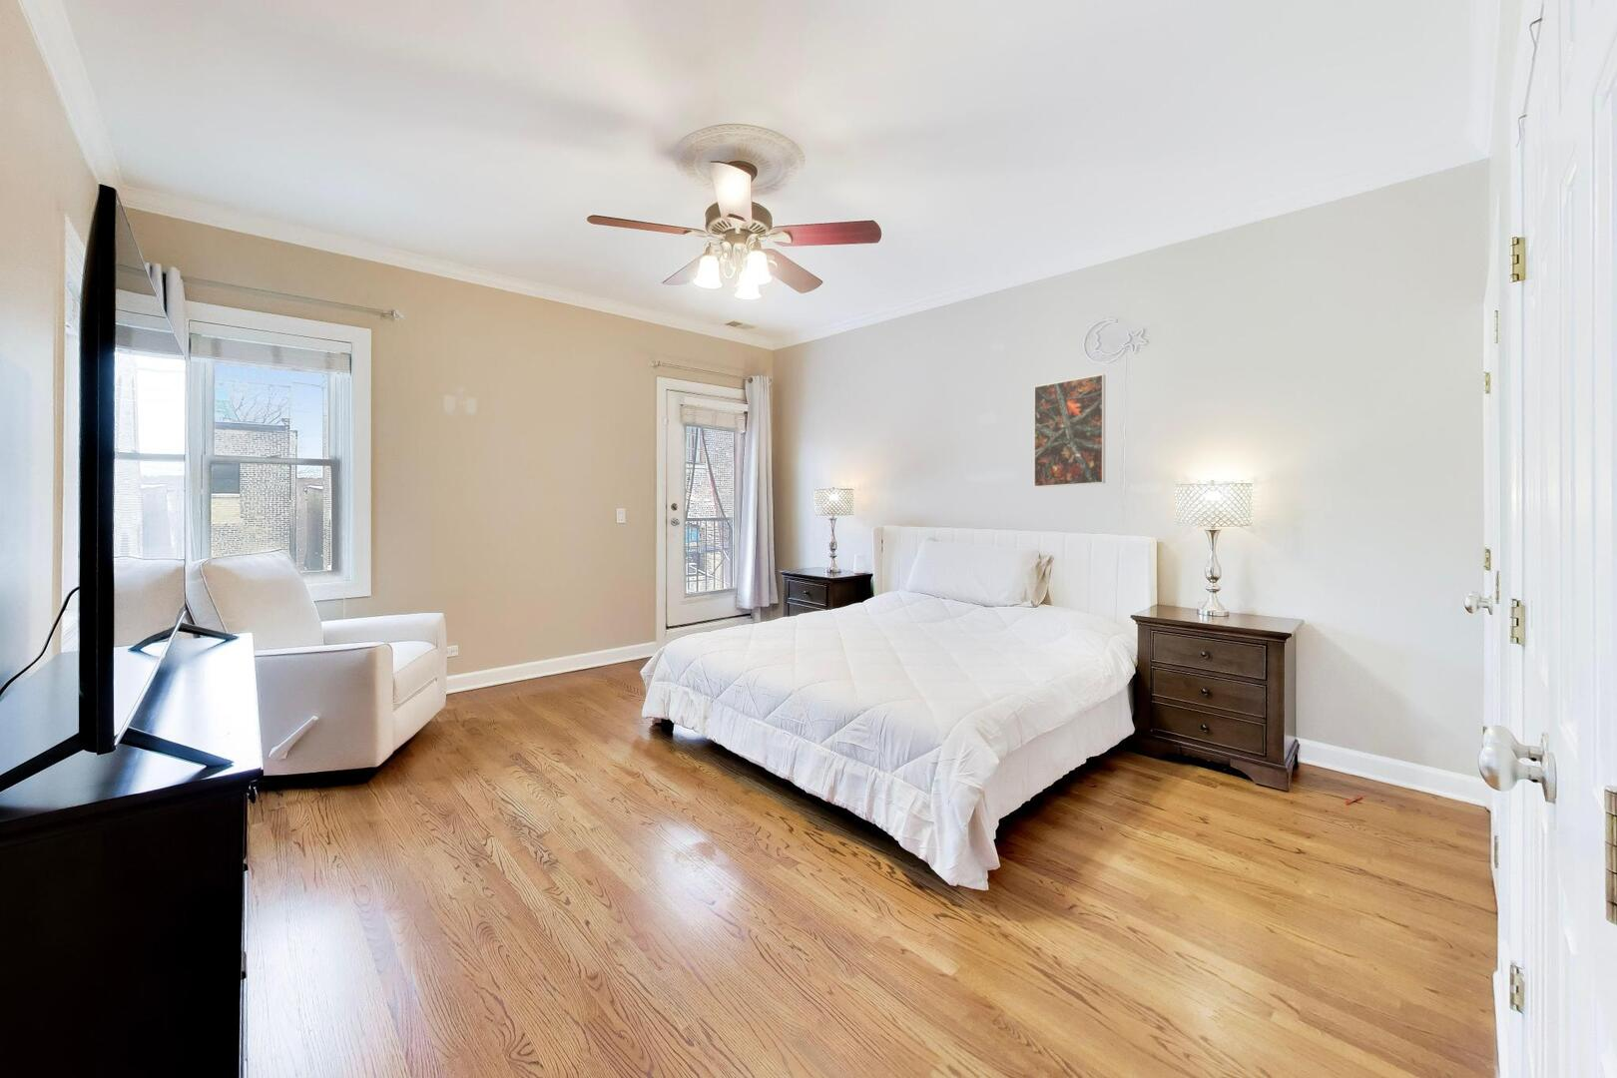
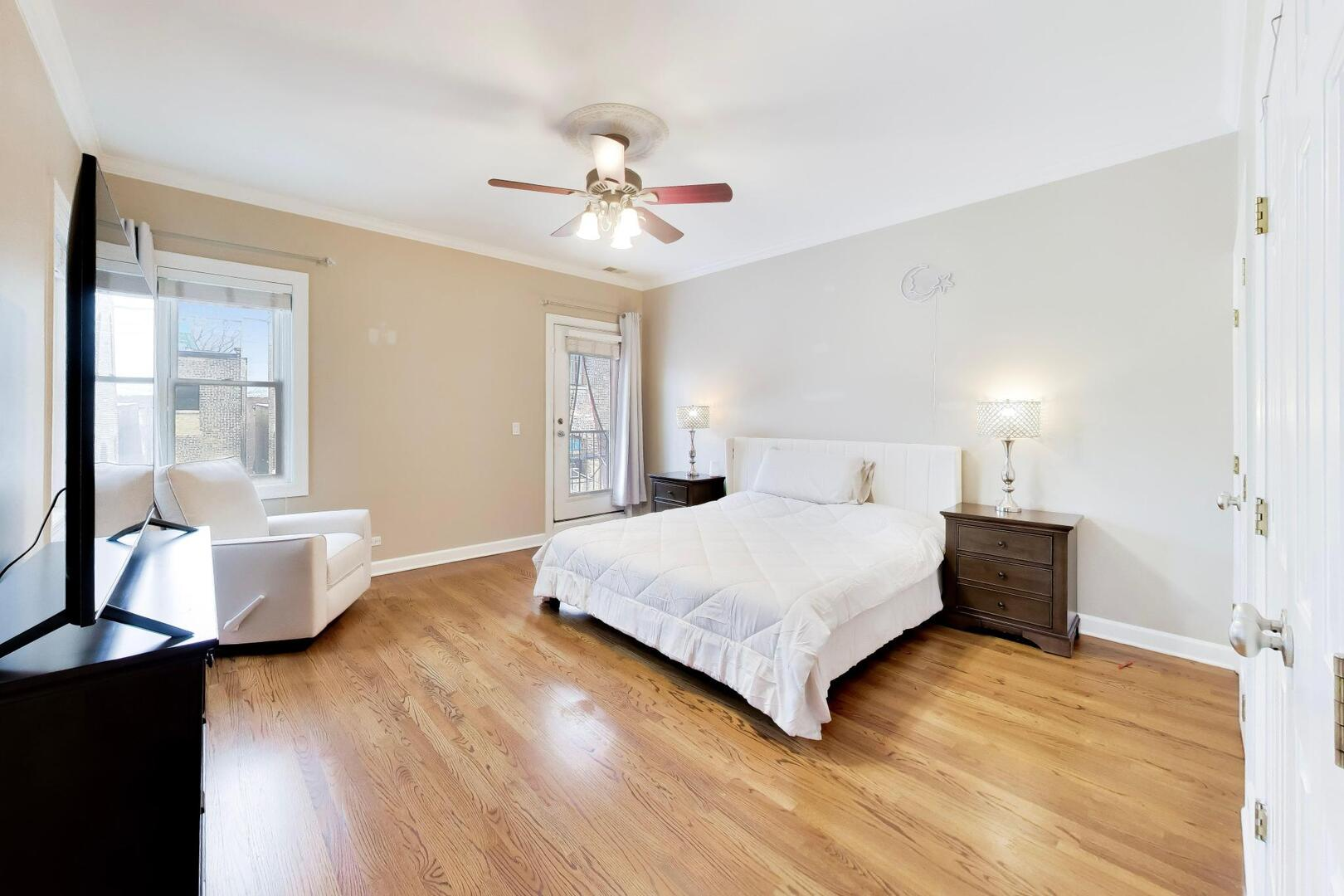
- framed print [1033,373,1106,488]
